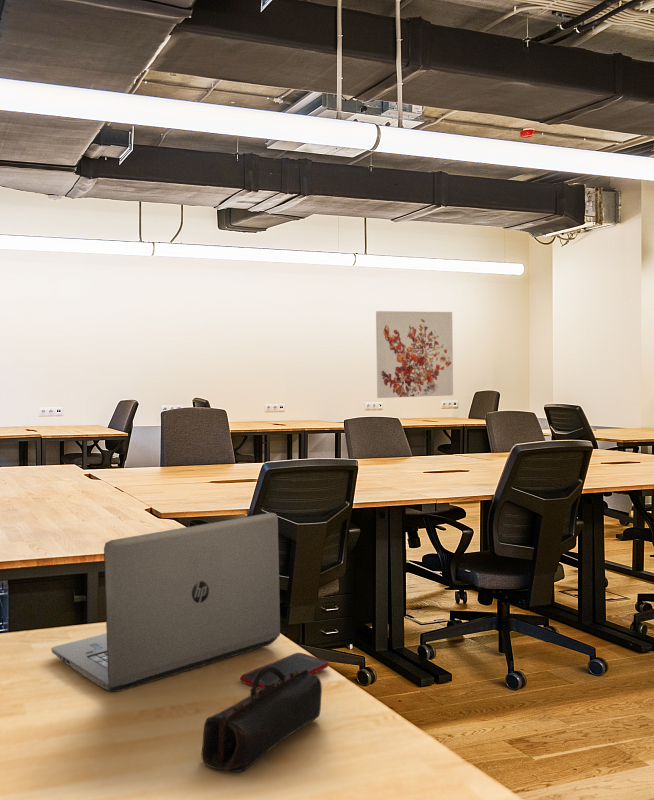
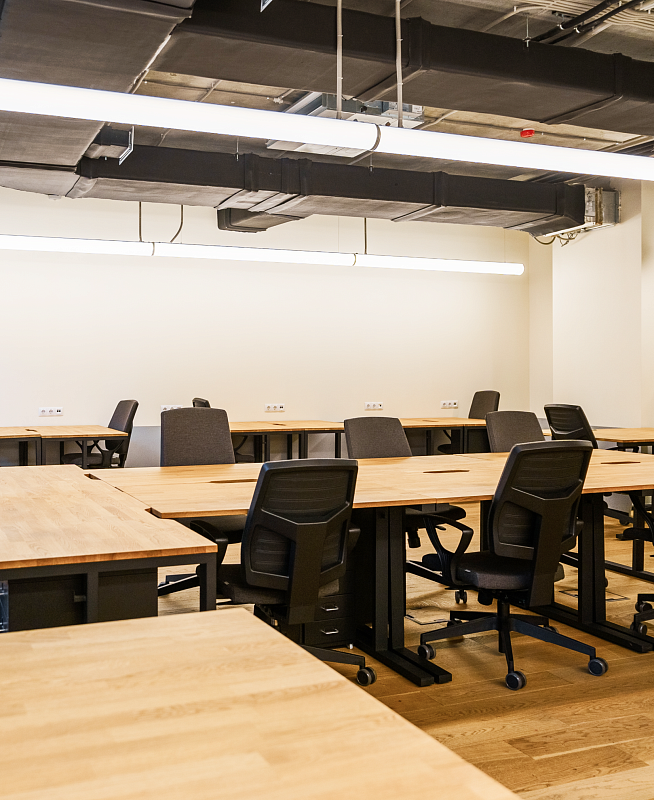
- laptop [50,512,281,693]
- pencil case [200,664,323,773]
- wall art [375,310,454,399]
- cell phone [240,652,330,690]
